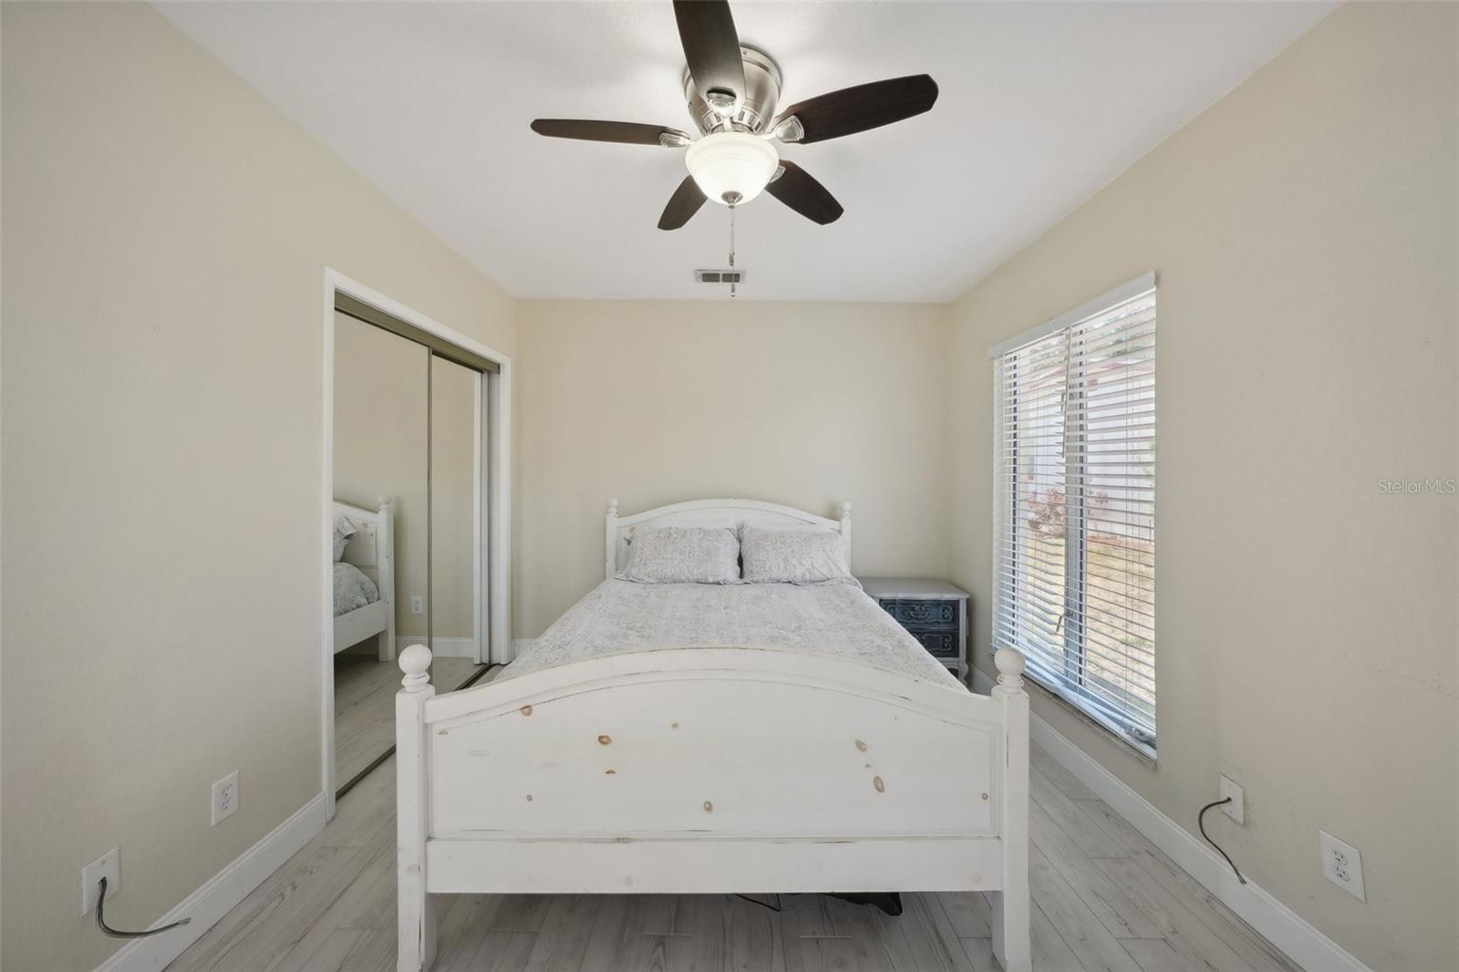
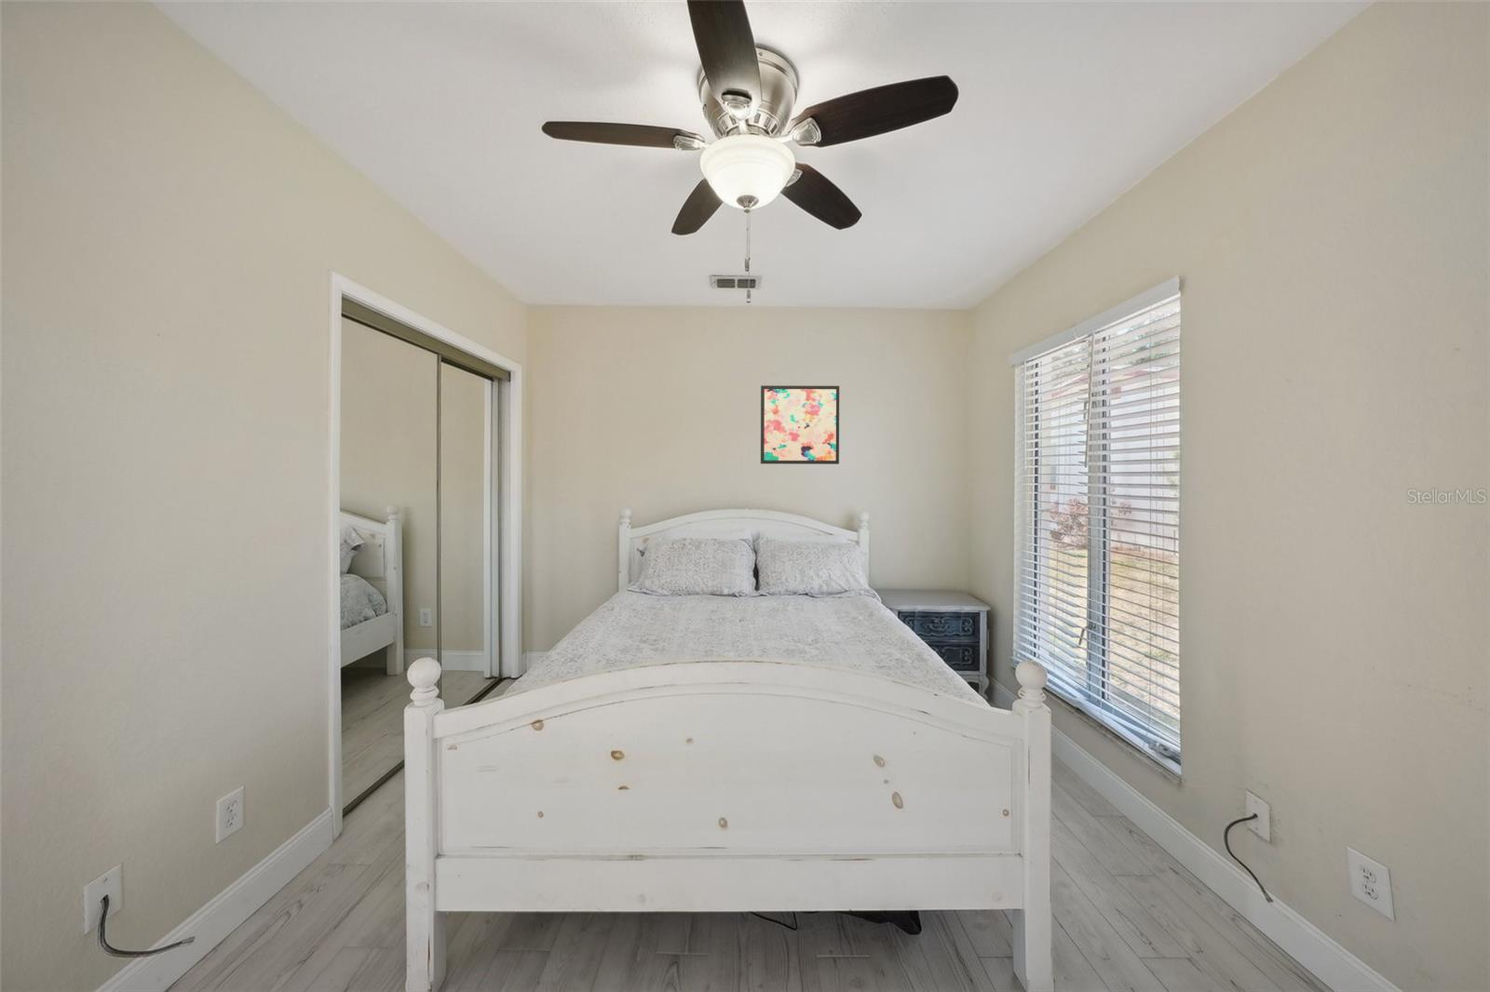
+ wall art [760,384,840,465]
